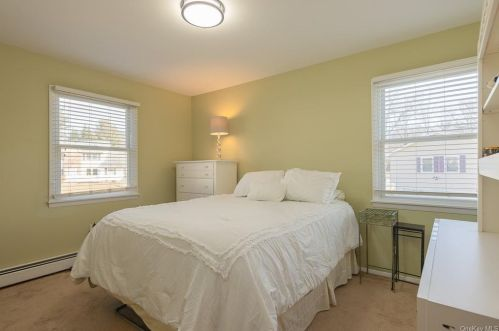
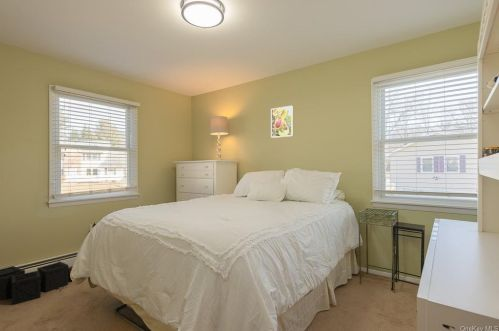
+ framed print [270,105,294,139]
+ storage bin [0,260,73,306]
